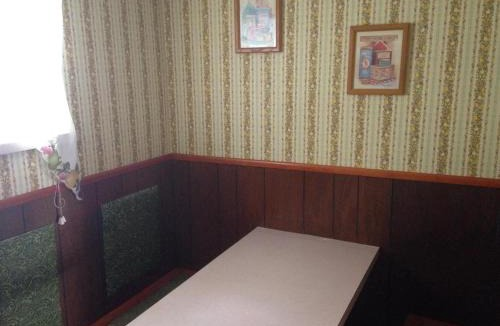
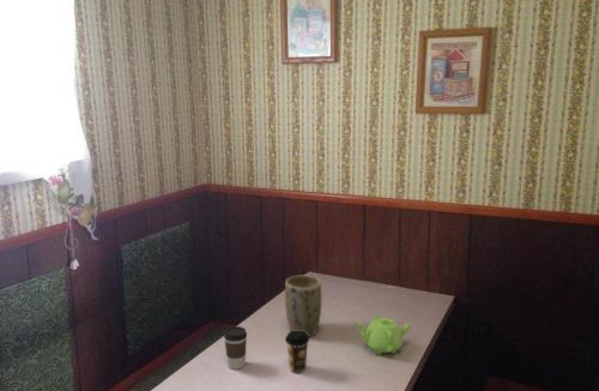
+ teapot [355,313,412,356]
+ coffee cup [284,331,310,374]
+ plant pot [284,275,322,338]
+ coffee cup [223,325,248,371]
